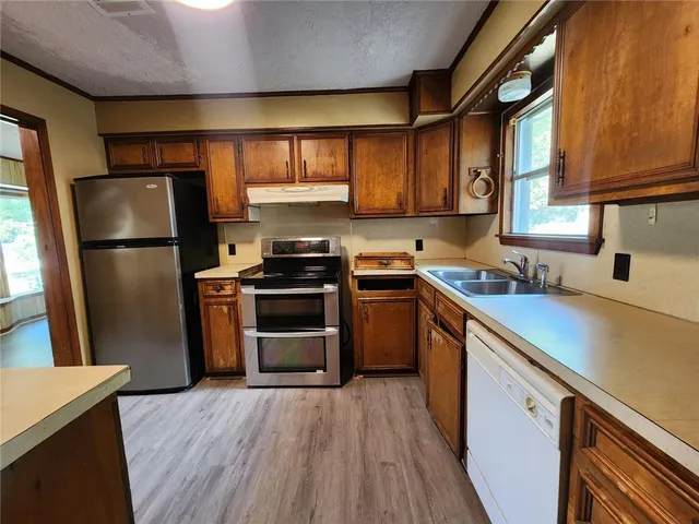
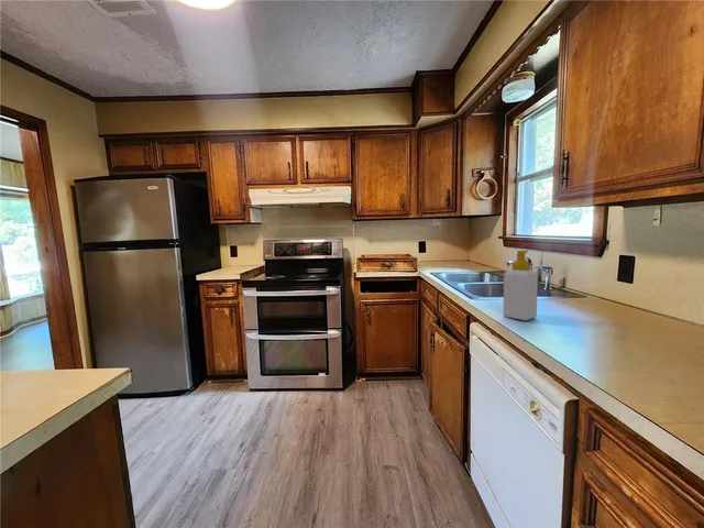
+ soap bottle [503,250,539,321]
